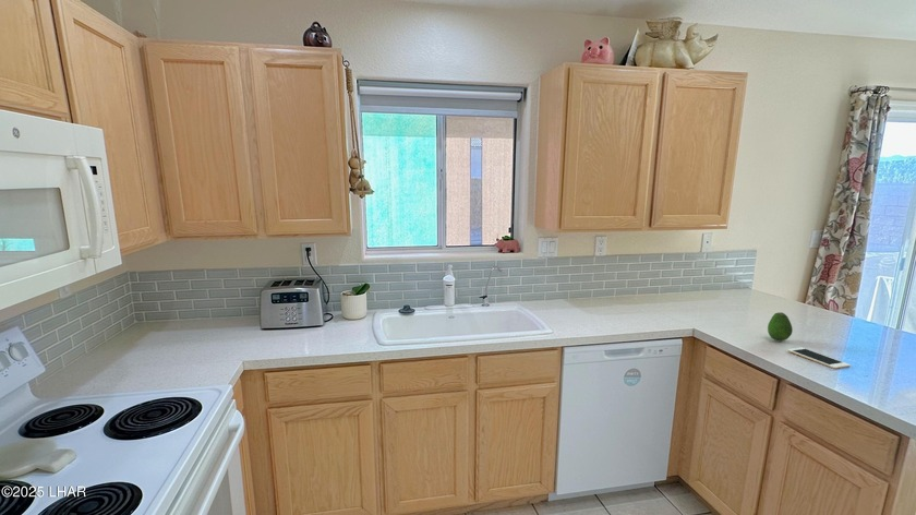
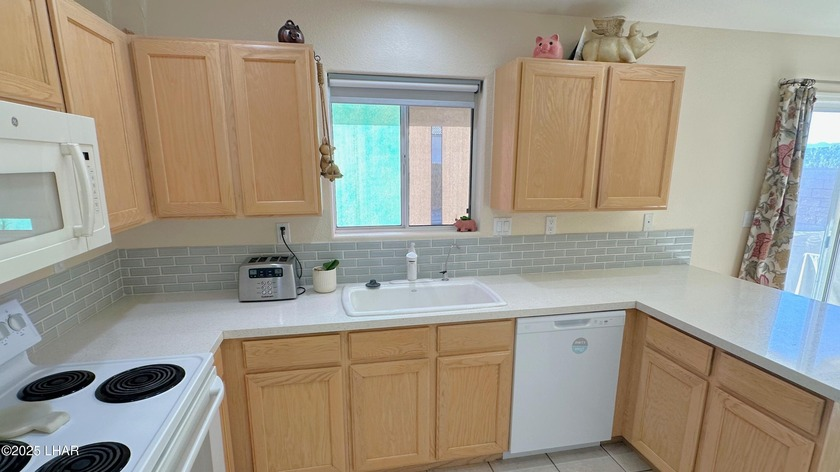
- fruit [767,311,794,342]
- cell phone [786,347,852,370]
